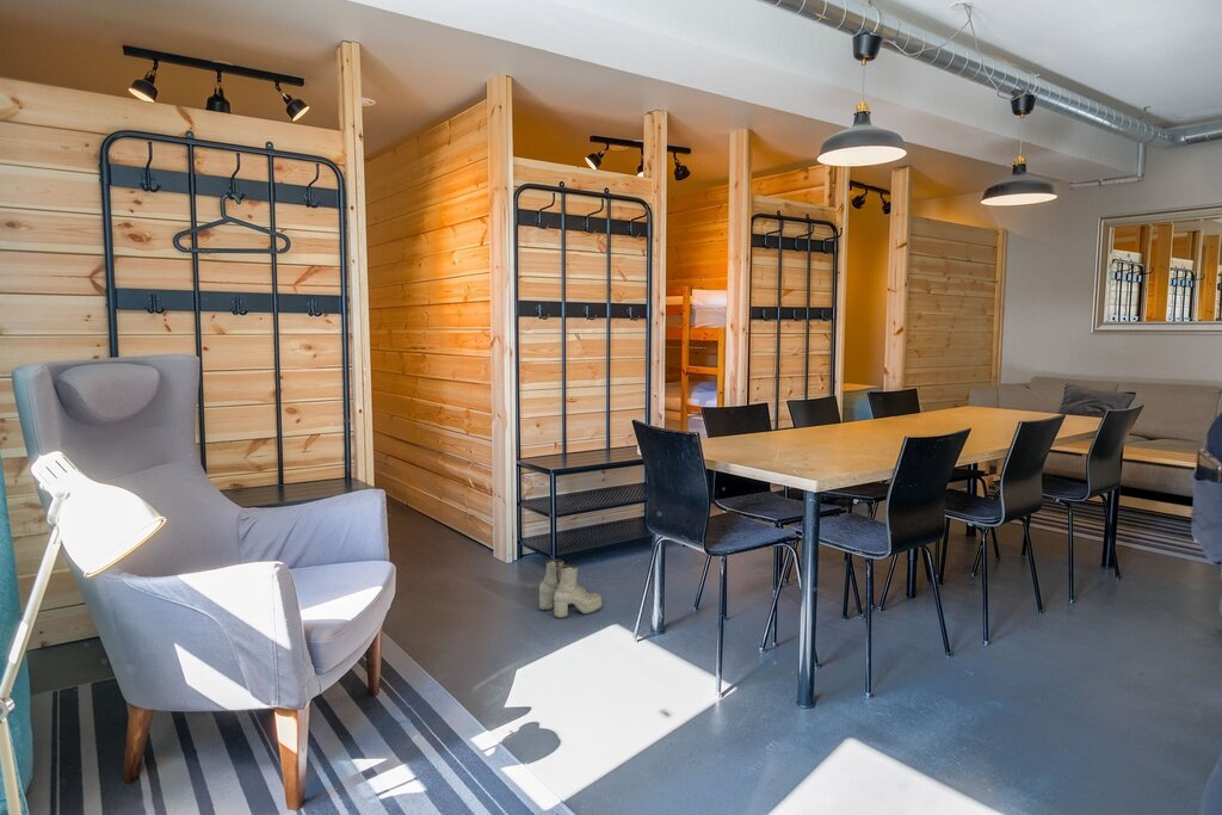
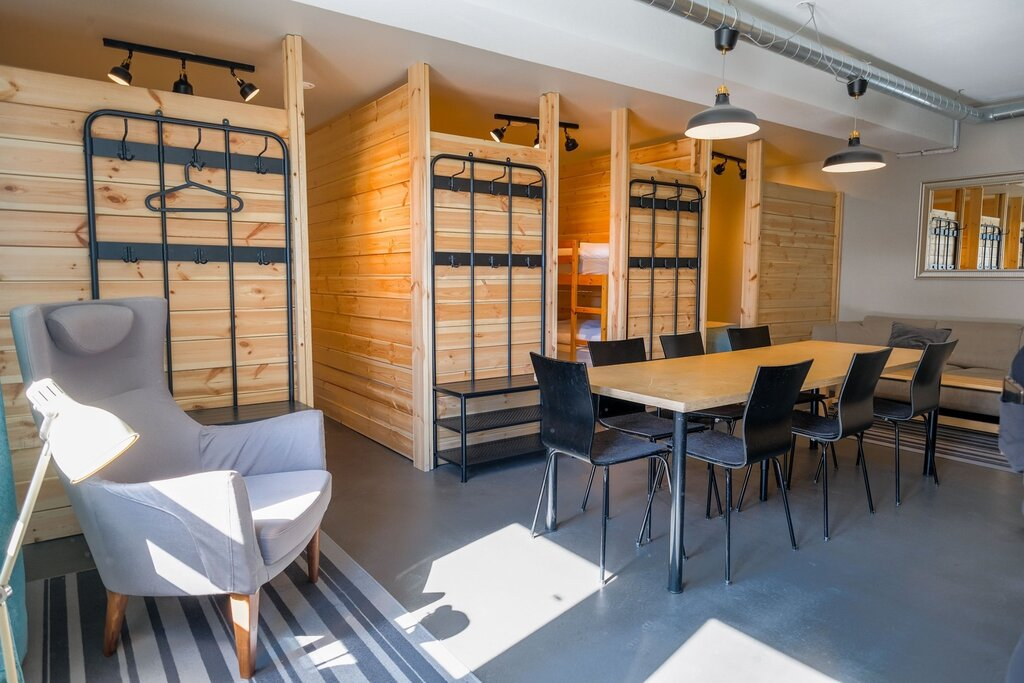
- boots [538,558,603,619]
